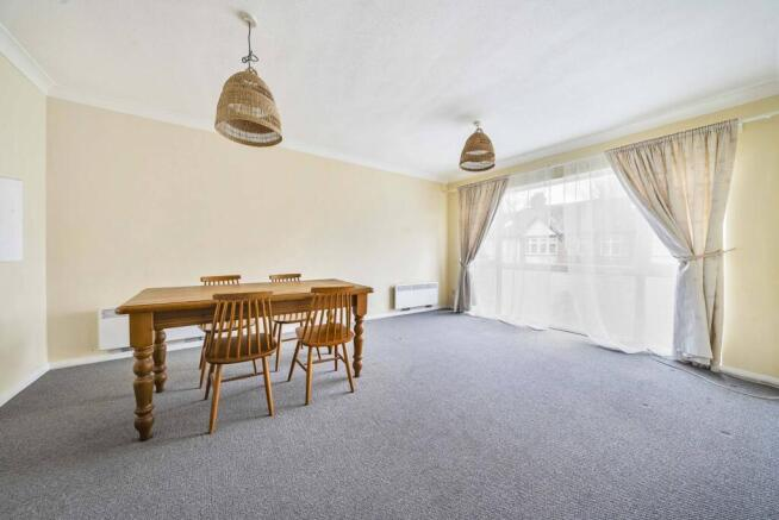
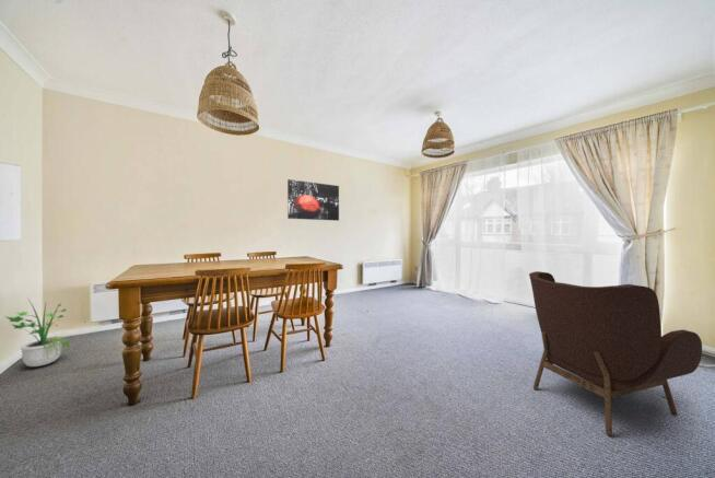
+ potted plant [3,296,73,368]
+ armchair [528,270,703,436]
+ wall art [286,178,340,222]
